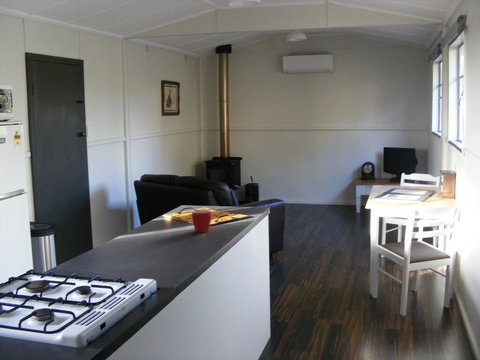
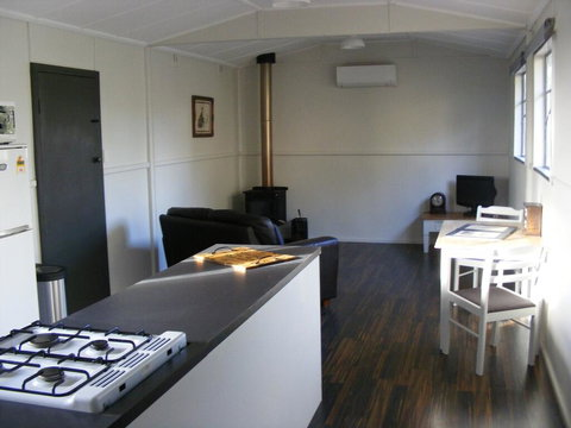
- mug [191,209,213,233]
